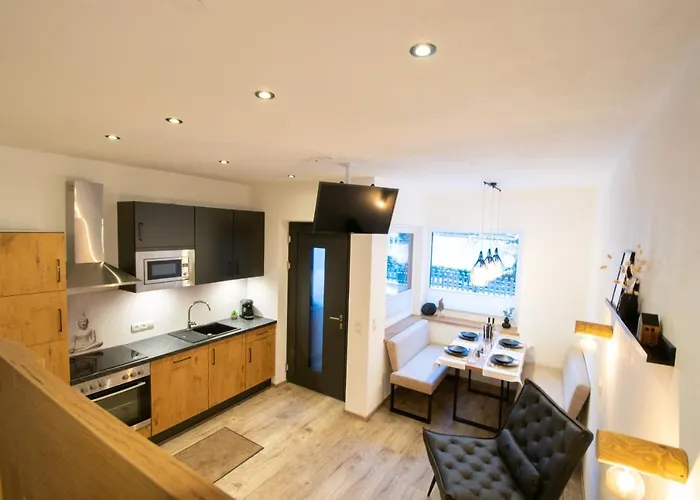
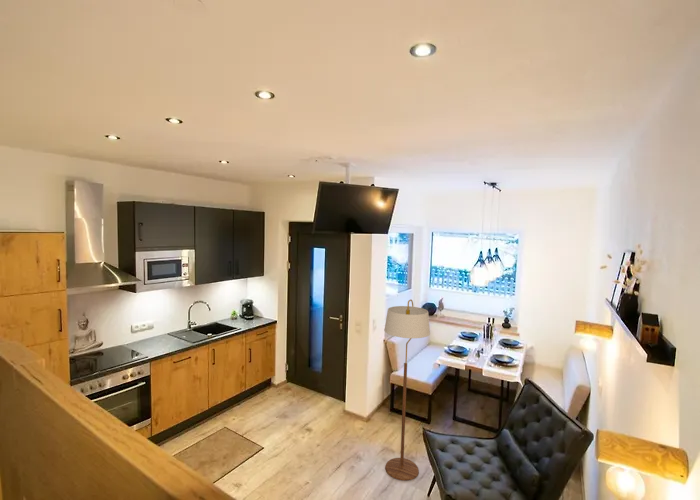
+ floor lamp [384,298,431,482]
